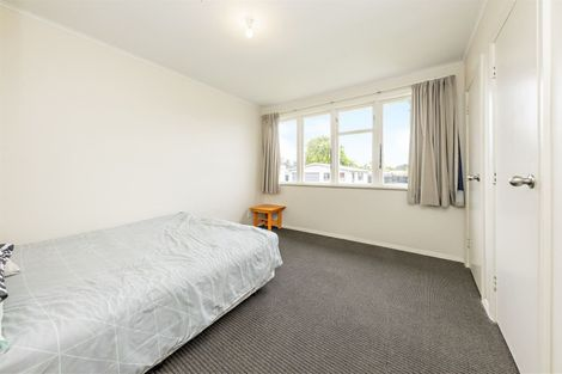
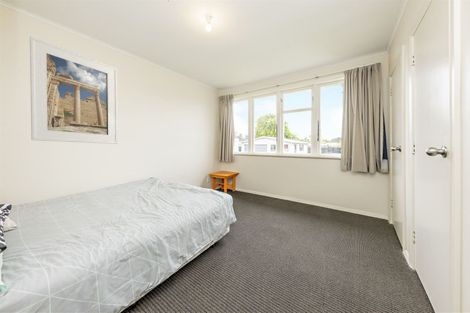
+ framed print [29,36,119,145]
